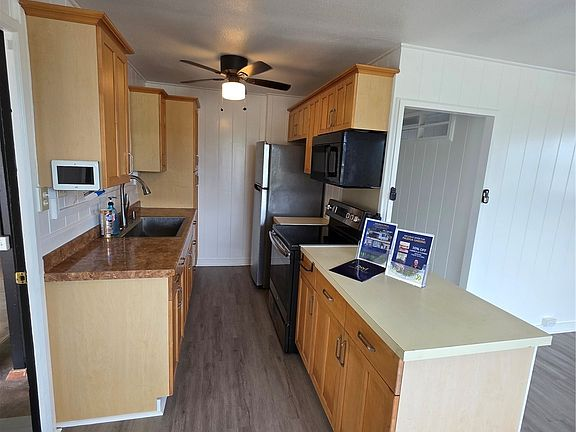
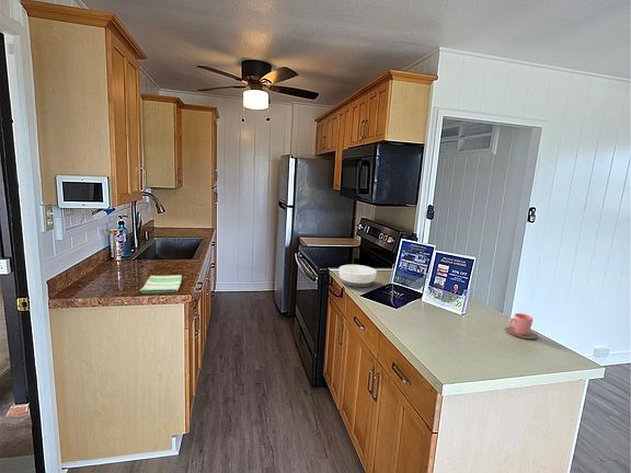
+ cup [505,312,538,339]
+ bowl [339,264,378,288]
+ dish towel [139,274,183,295]
